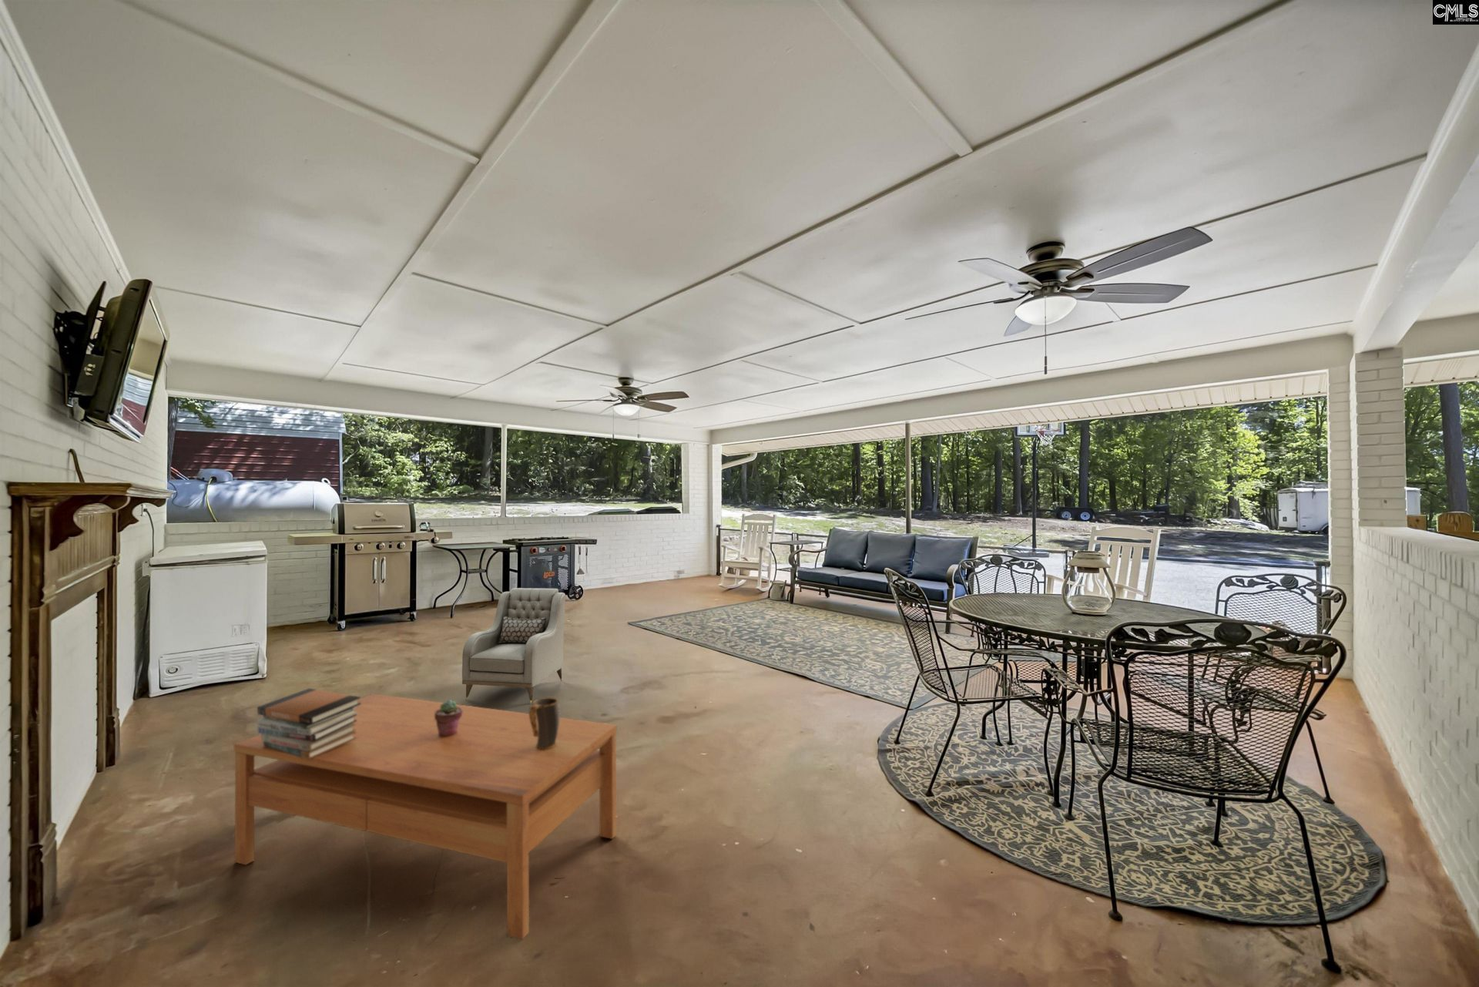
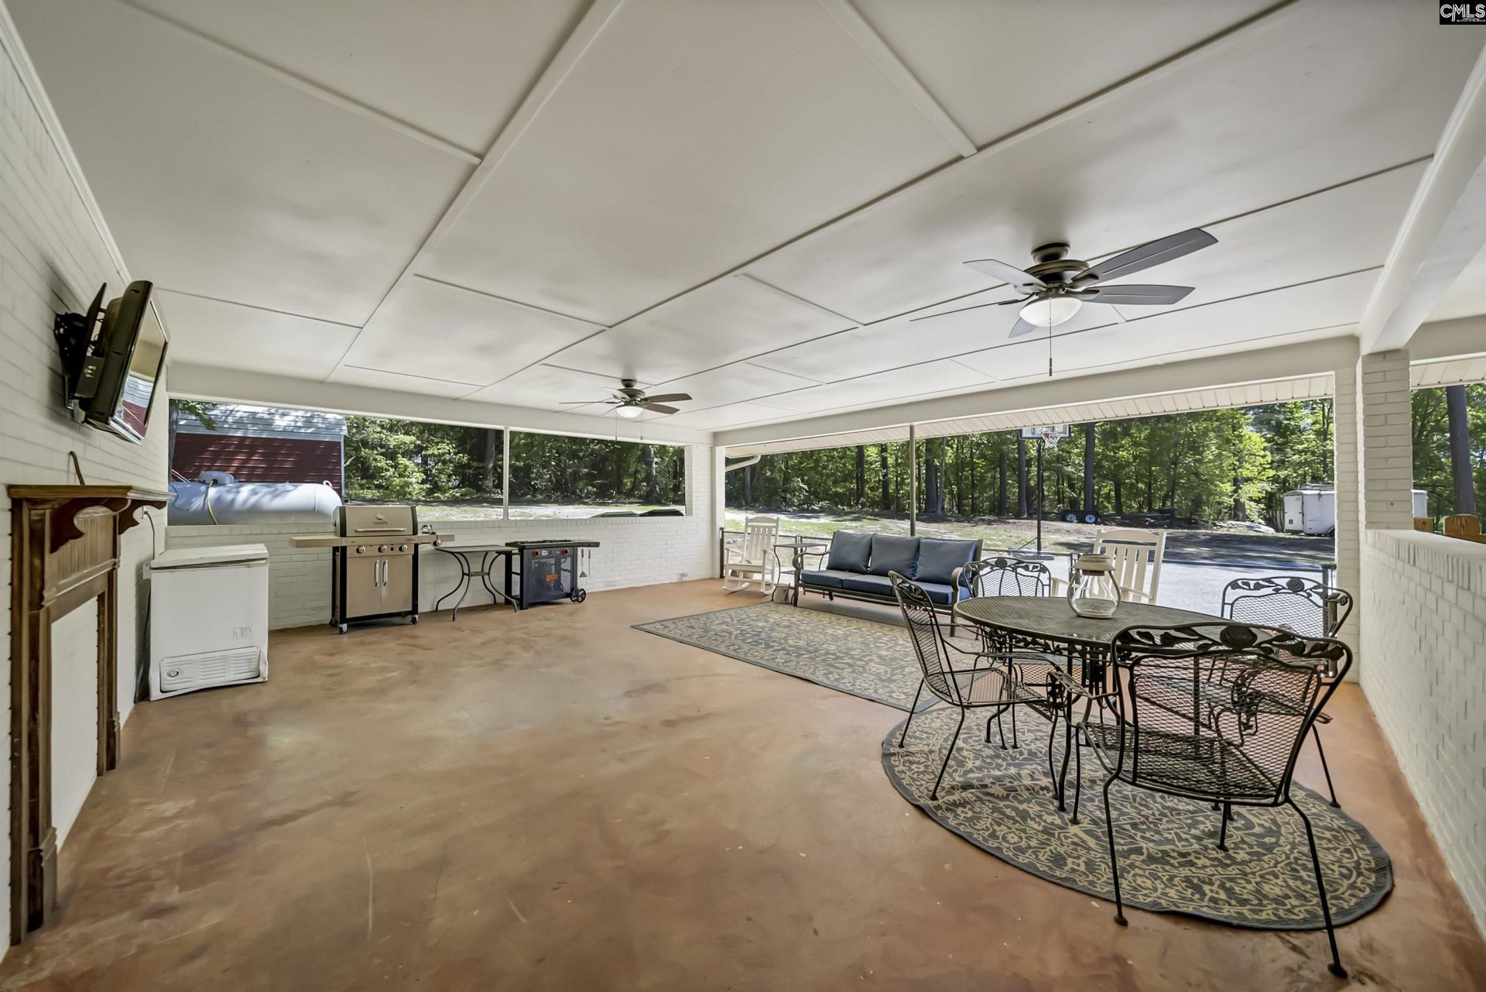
- potted succulent [435,698,463,737]
- book stack [257,687,361,760]
- mug [528,696,561,750]
- coffee table [233,693,618,940]
- armchair [461,587,566,704]
